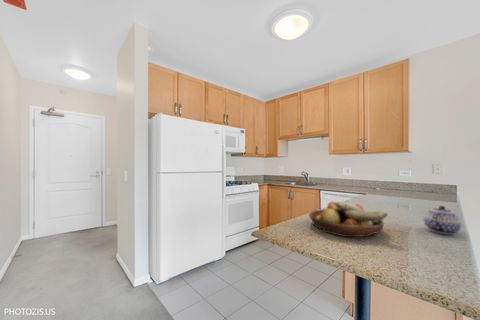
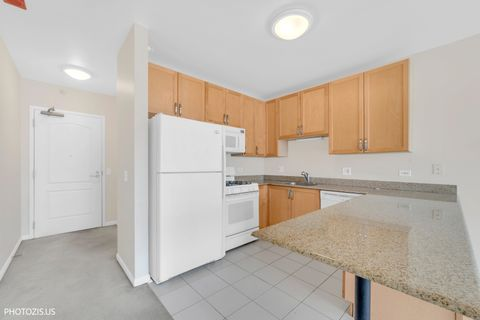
- teapot [423,205,462,236]
- fruit bowl [308,201,389,238]
